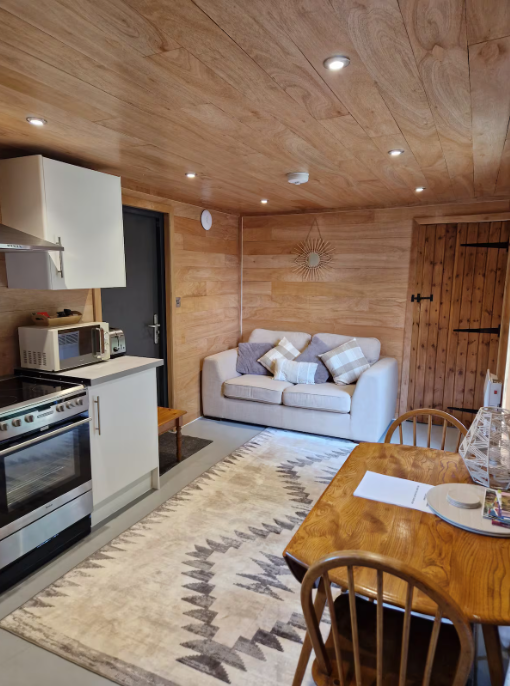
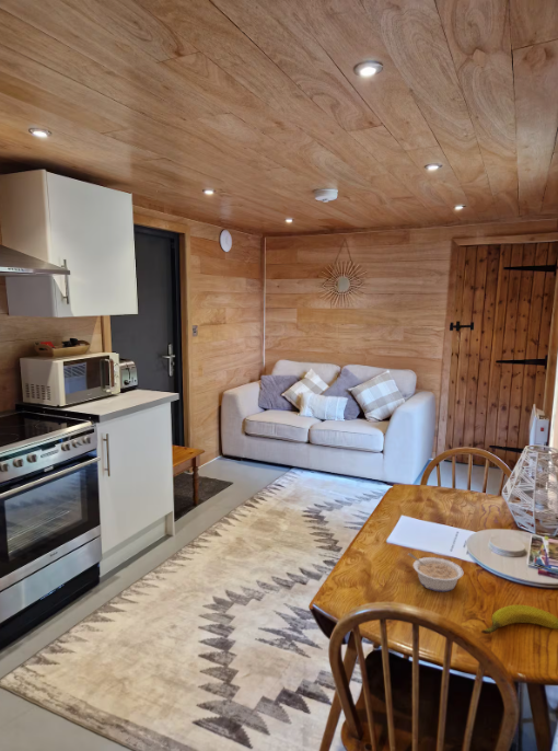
+ legume [407,552,464,592]
+ banana [480,604,558,635]
